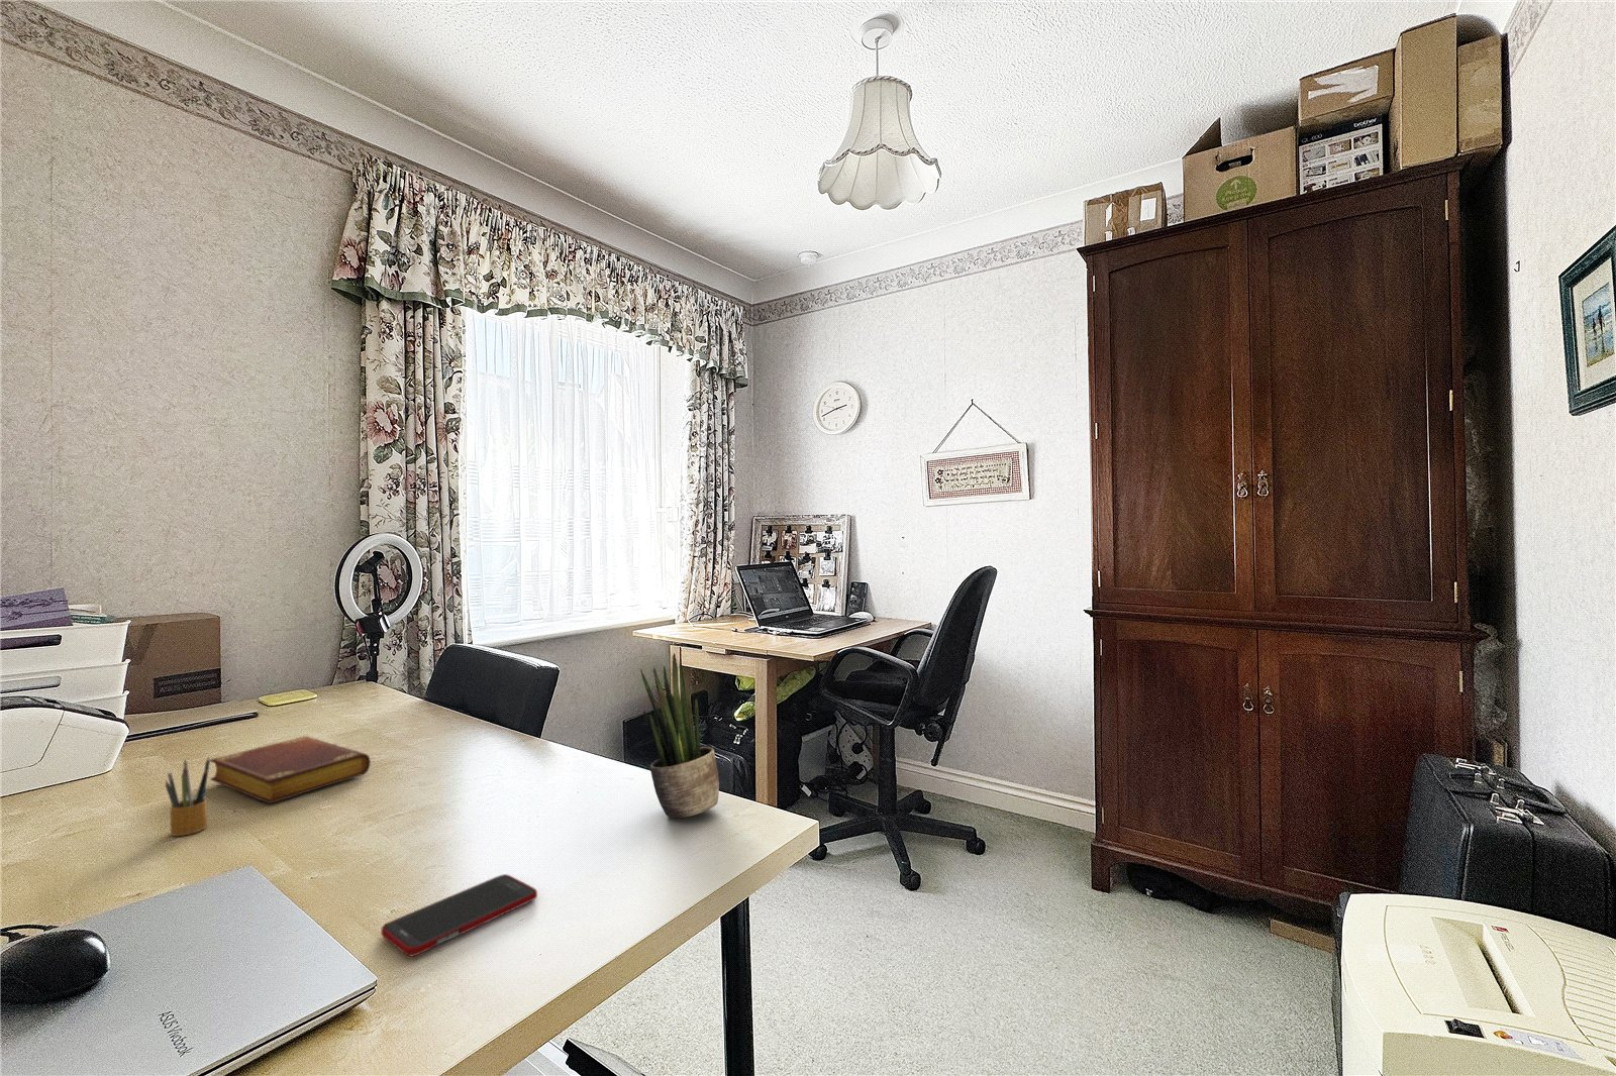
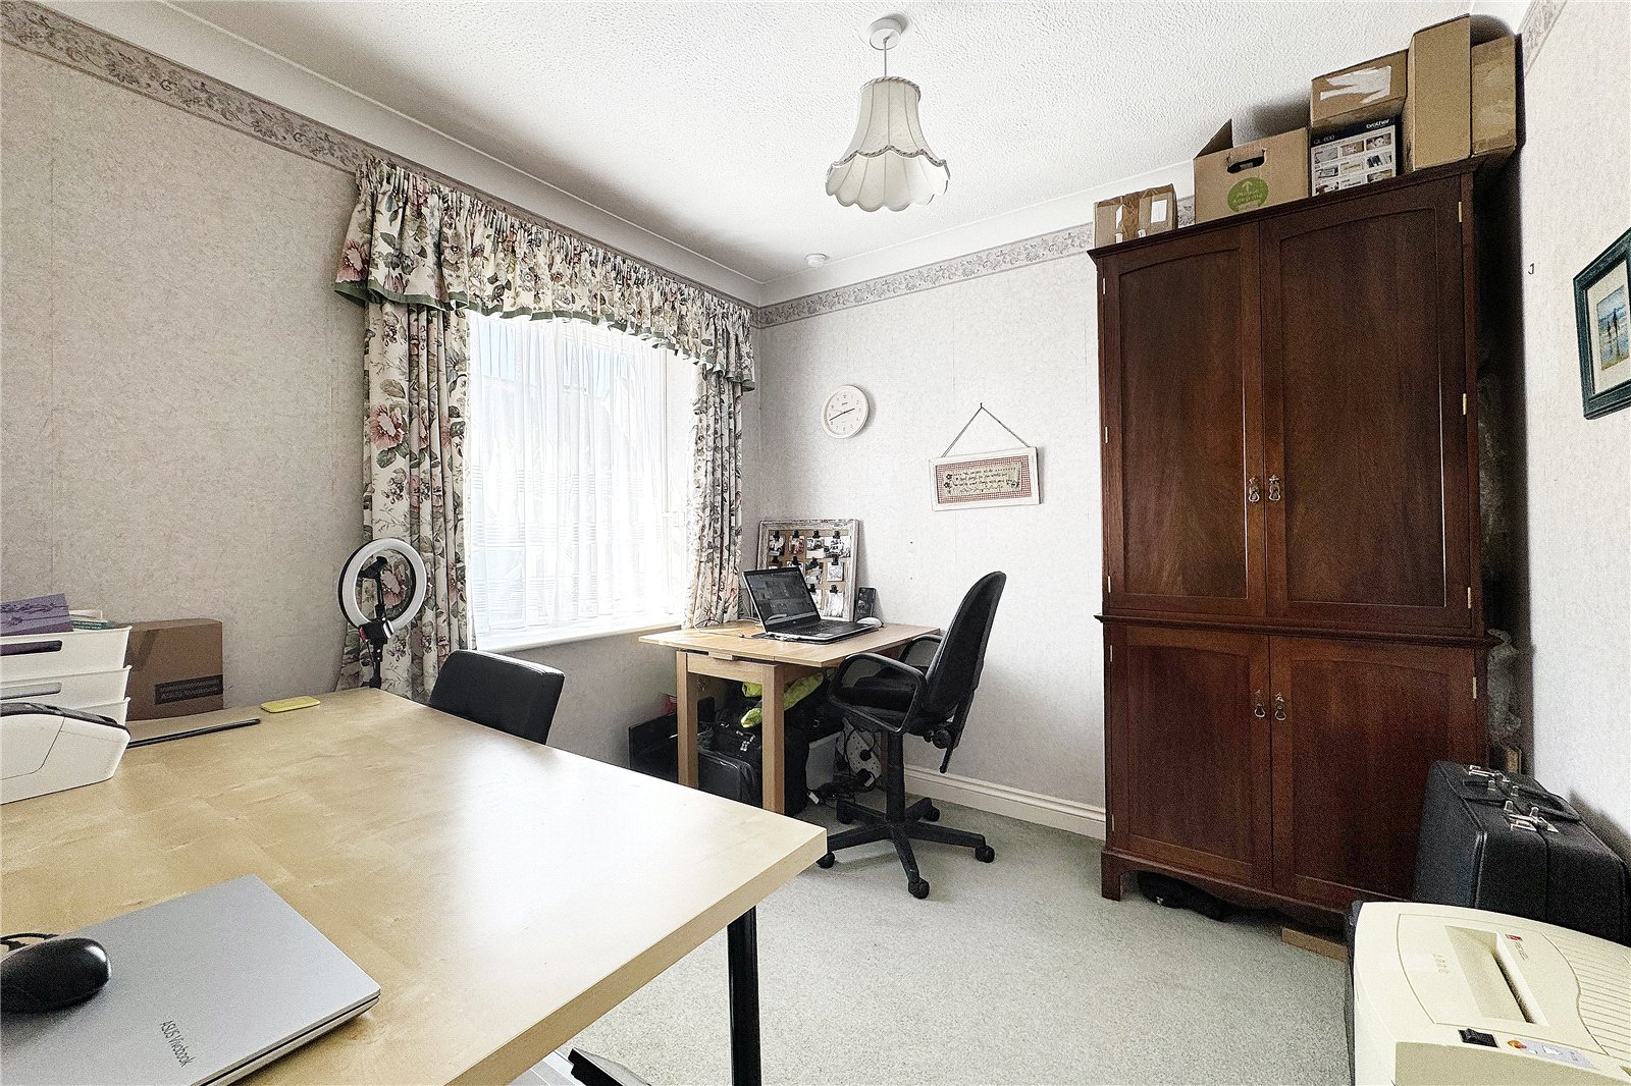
- potted plant [639,652,720,819]
- pencil box [165,757,211,837]
- cell phone [380,873,538,957]
- book [209,736,371,805]
